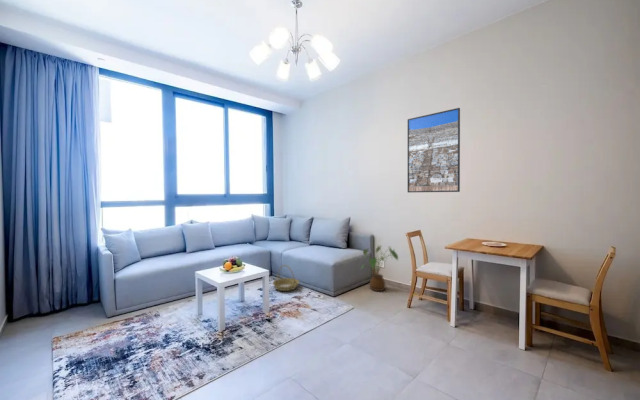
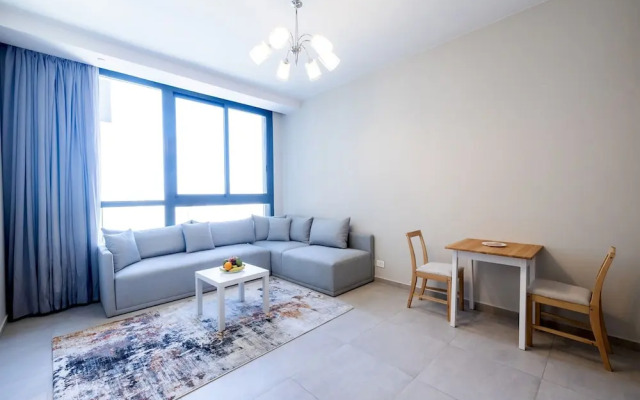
- house plant [360,245,399,292]
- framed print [407,107,461,193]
- basket [272,264,300,292]
